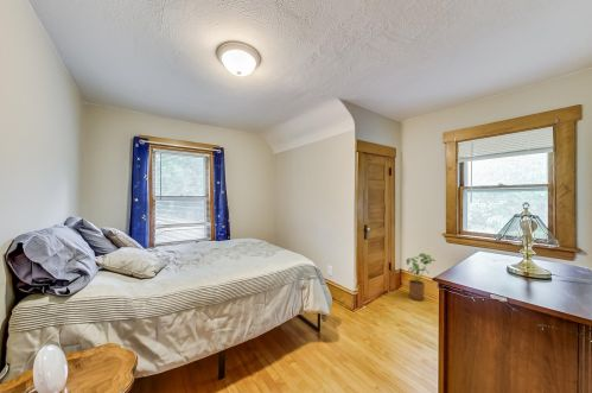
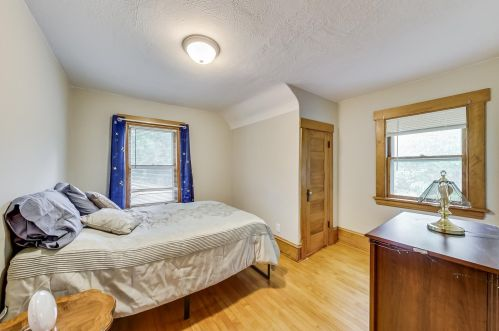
- house plant [405,252,437,302]
